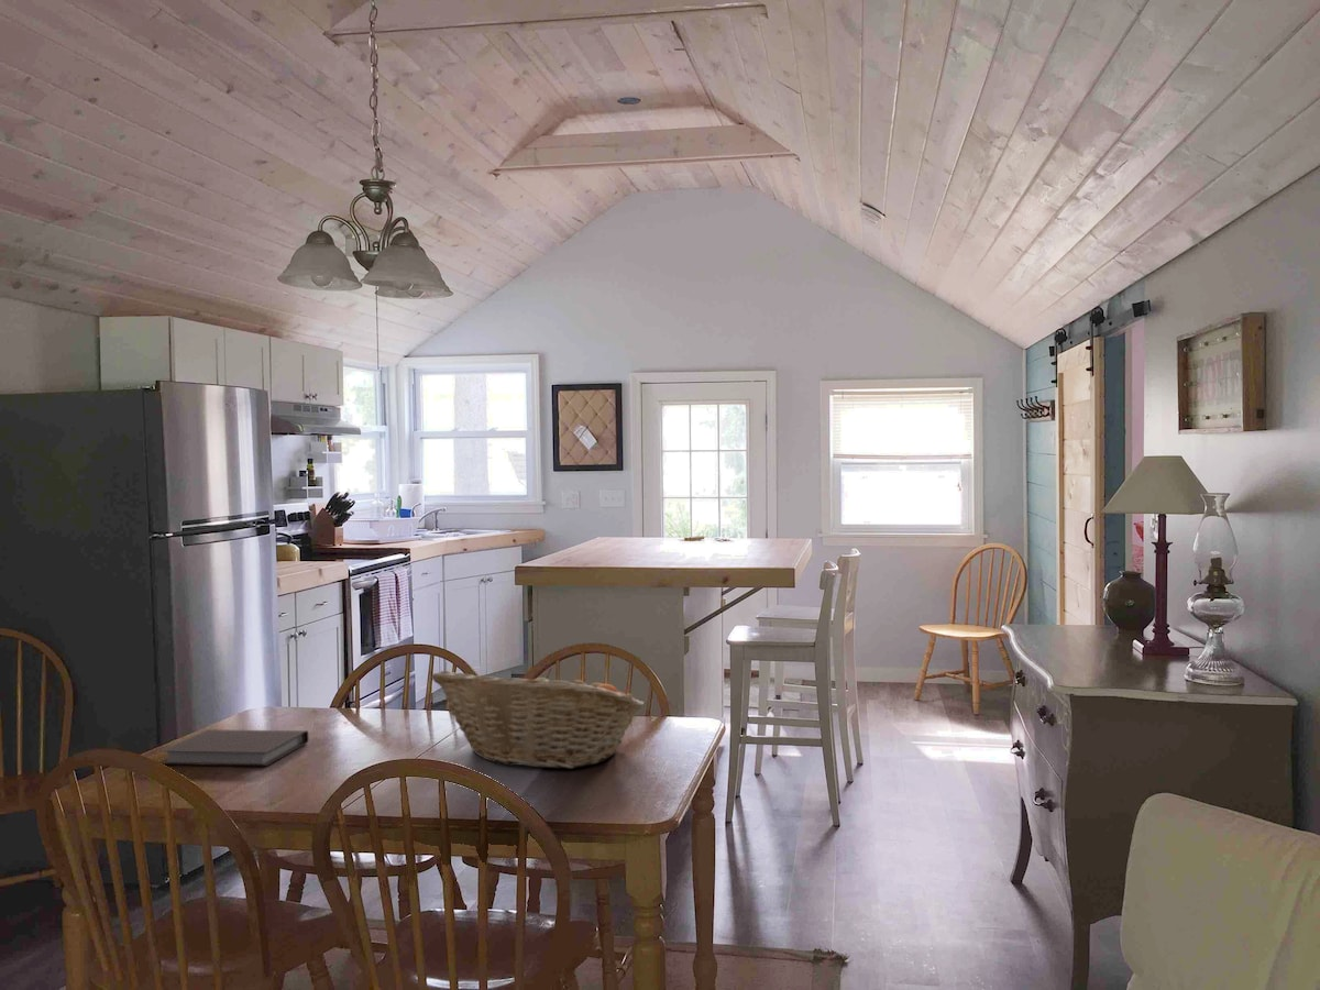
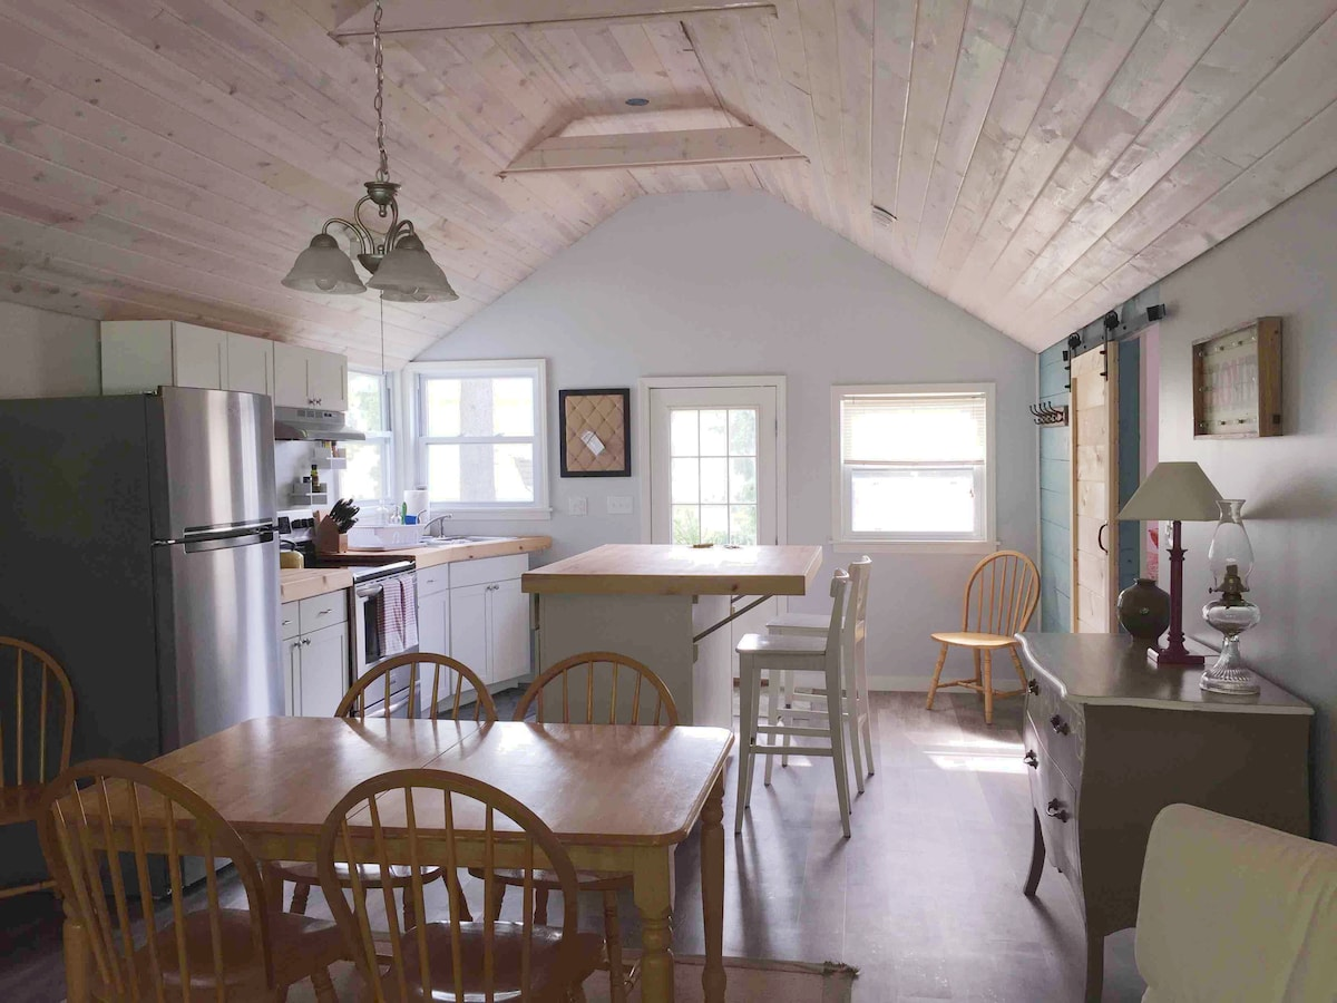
- fruit basket [431,667,645,770]
- notebook [160,728,309,767]
